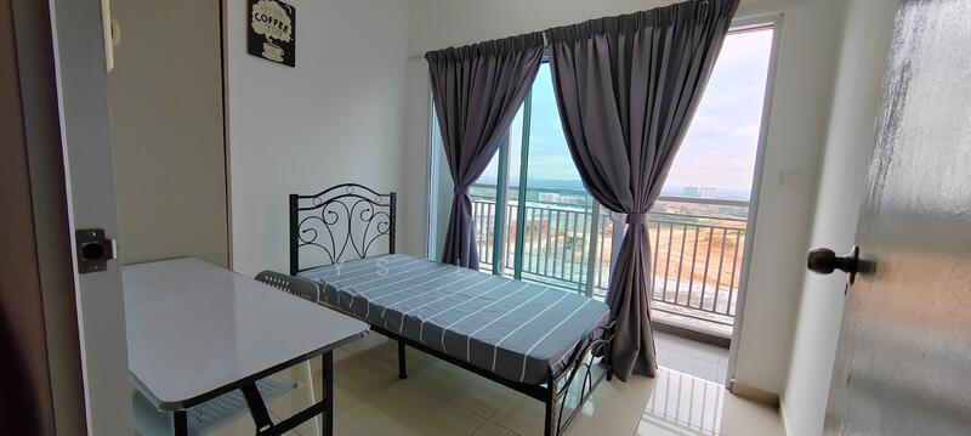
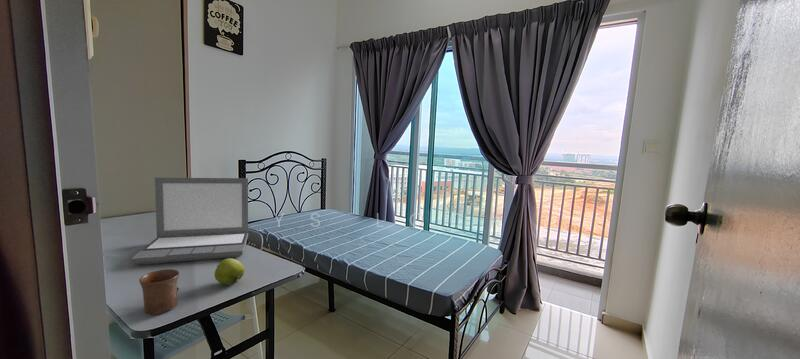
+ laptop [130,177,249,266]
+ apple [213,257,246,285]
+ mug [138,268,181,315]
